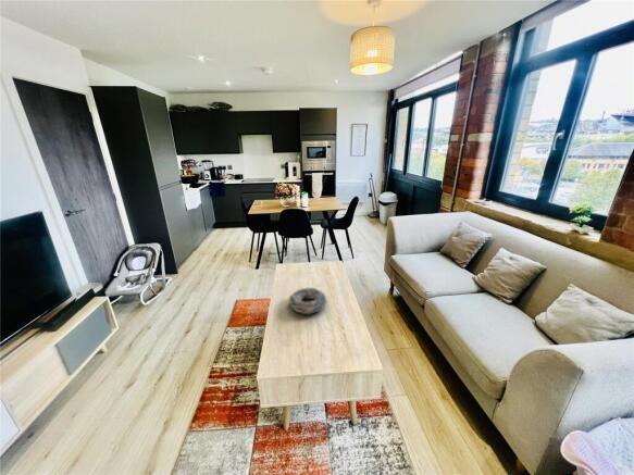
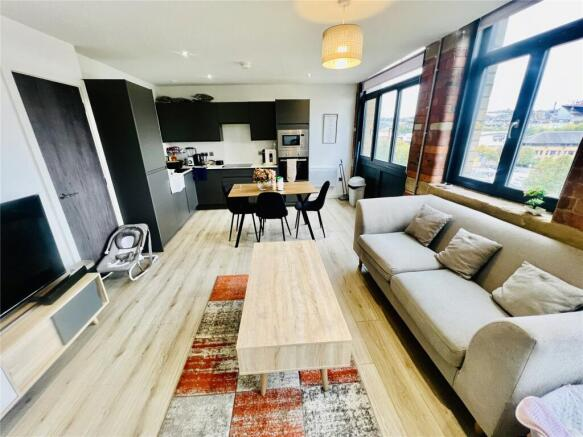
- decorative bowl [288,287,328,315]
